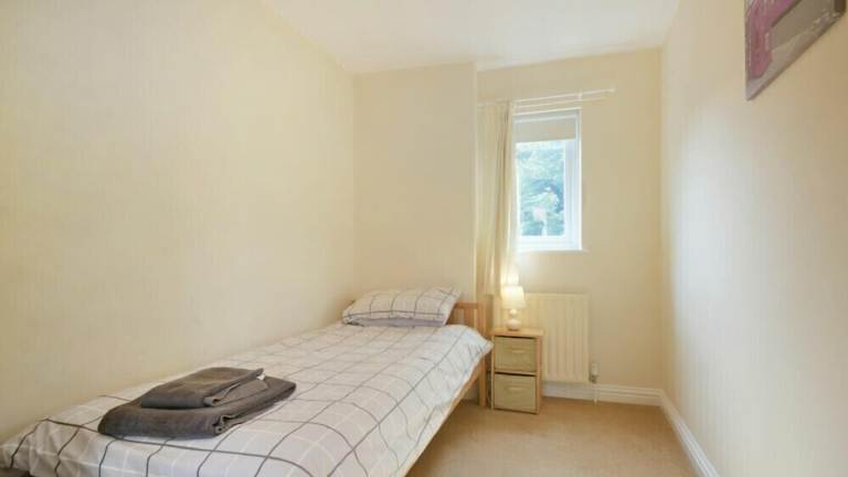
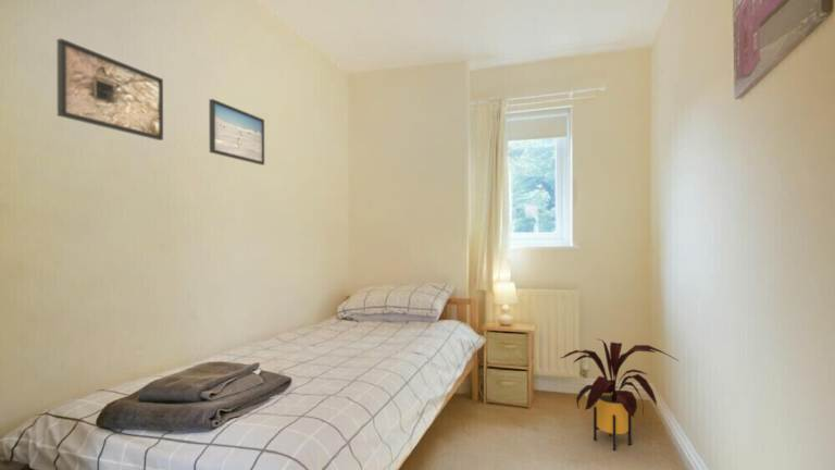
+ house plant [558,338,680,452]
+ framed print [55,37,164,141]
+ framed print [208,98,265,166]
